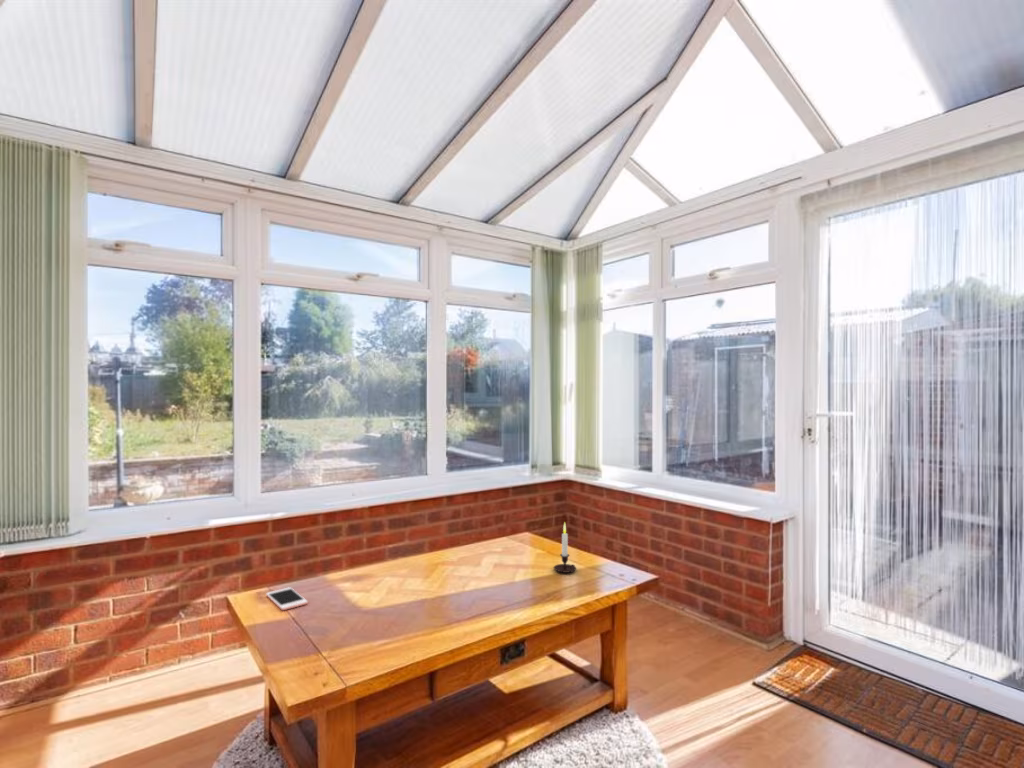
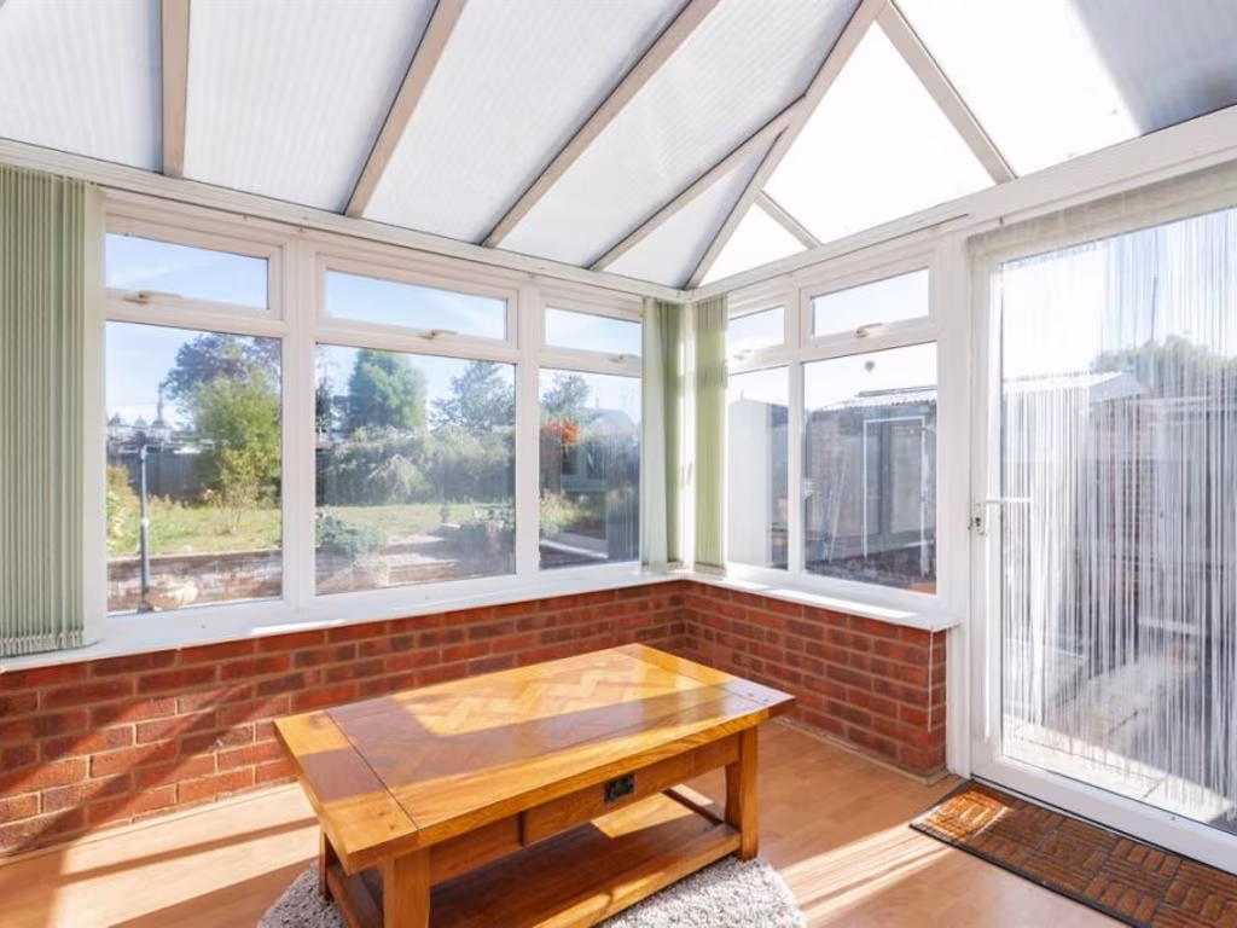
- cell phone [265,586,309,611]
- candle [552,521,577,574]
